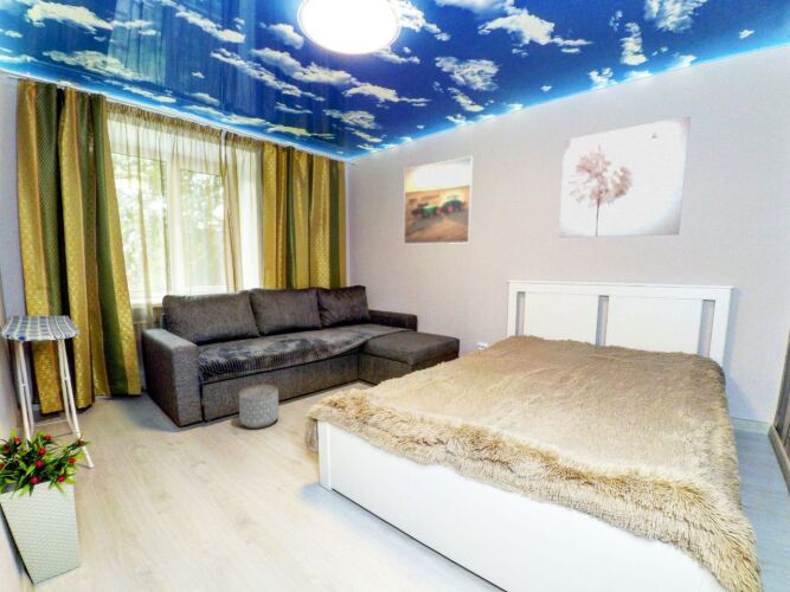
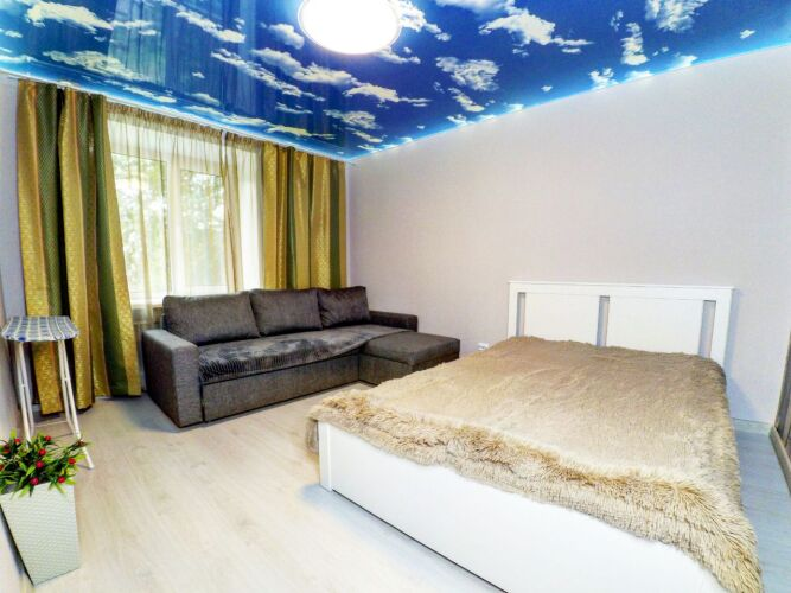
- wall art [558,115,692,239]
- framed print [403,155,475,245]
- planter [238,384,280,430]
